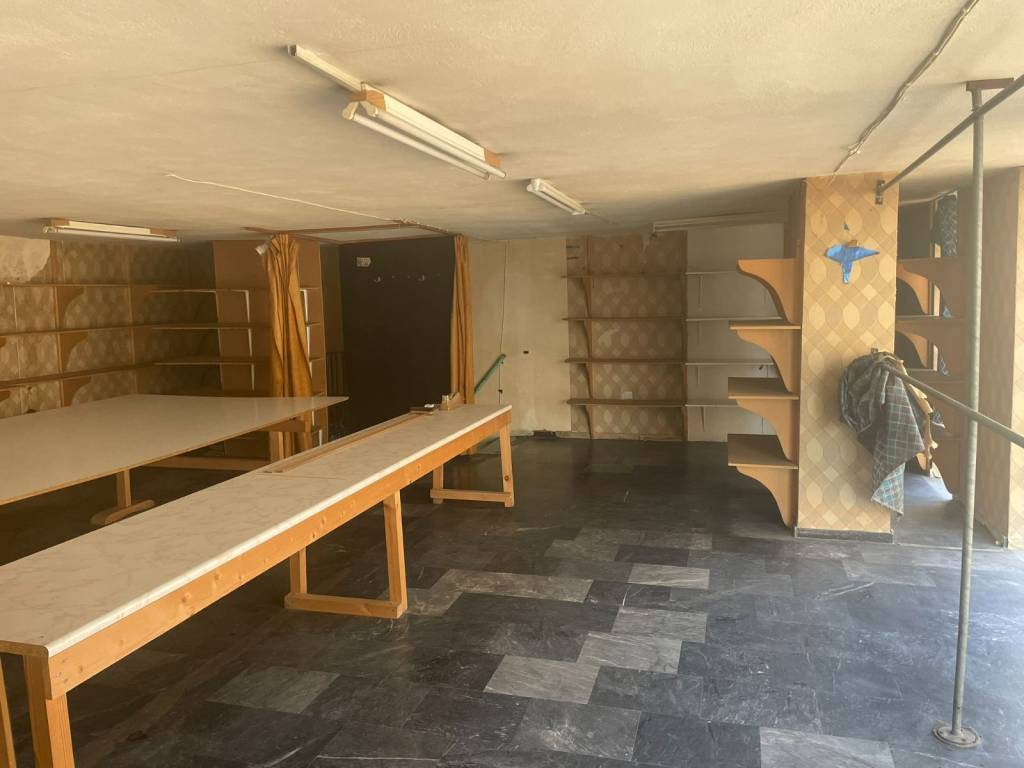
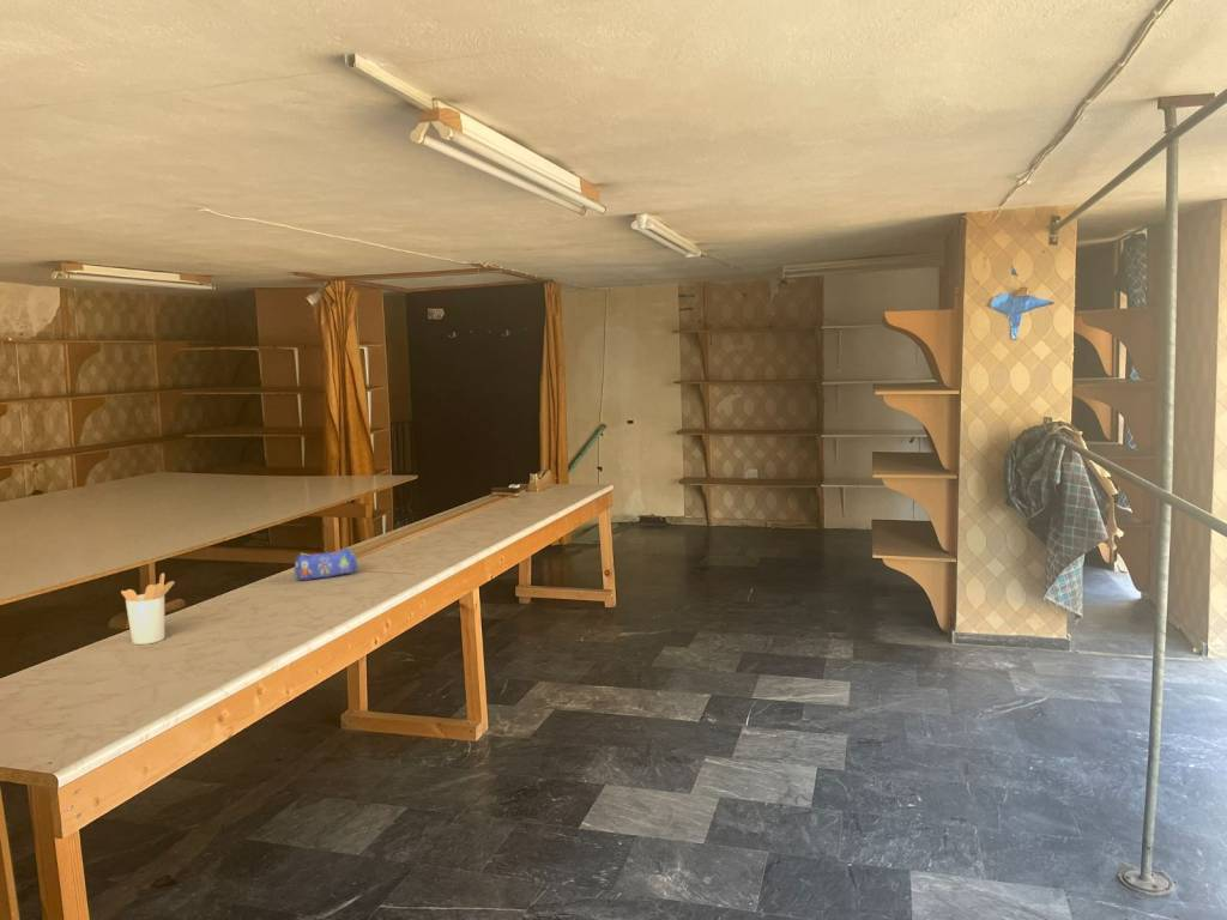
+ utensil holder [120,571,176,646]
+ pencil case [294,547,358,582]
